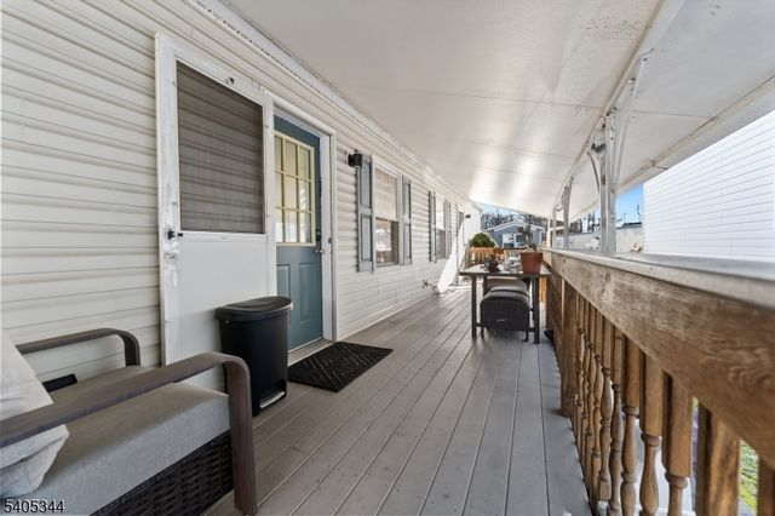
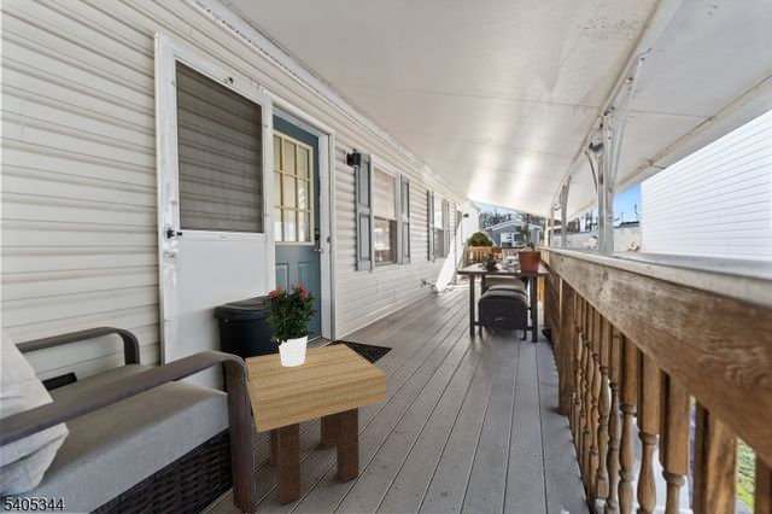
+ potted flower [261,284,320,367]
+ side table [245,343,387,506]
